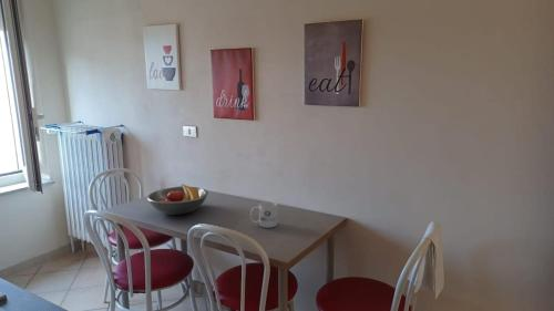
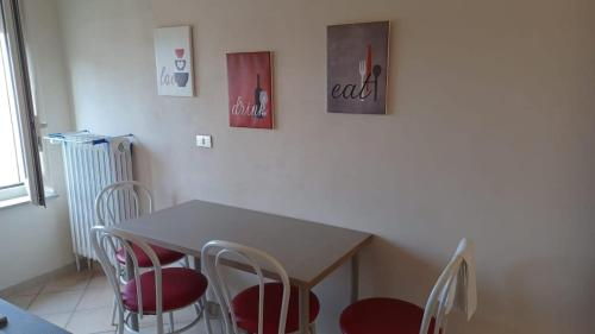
- fruit bowl [146,183,209,216]
- mug [249,200,278,229]
